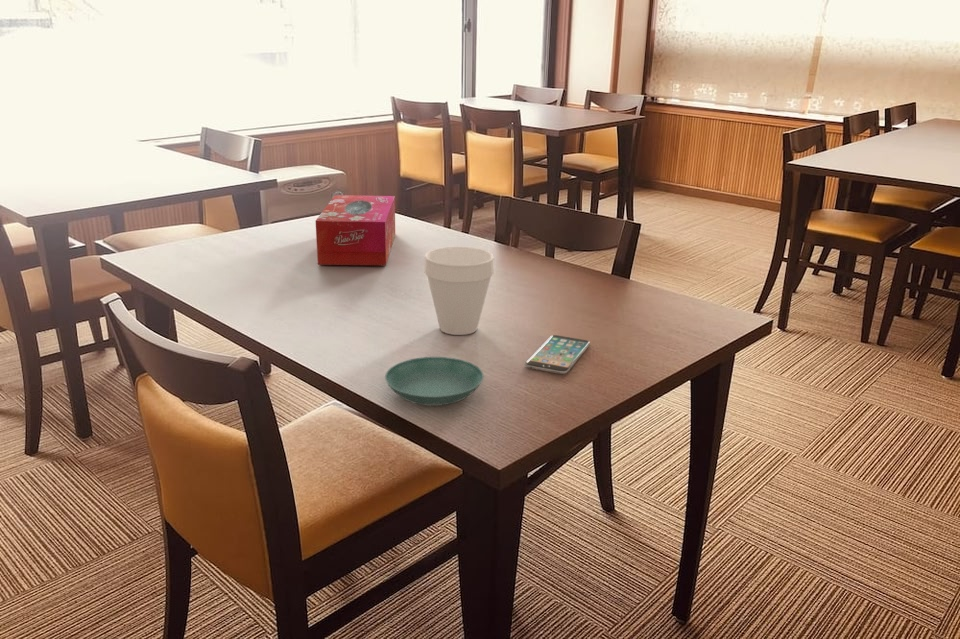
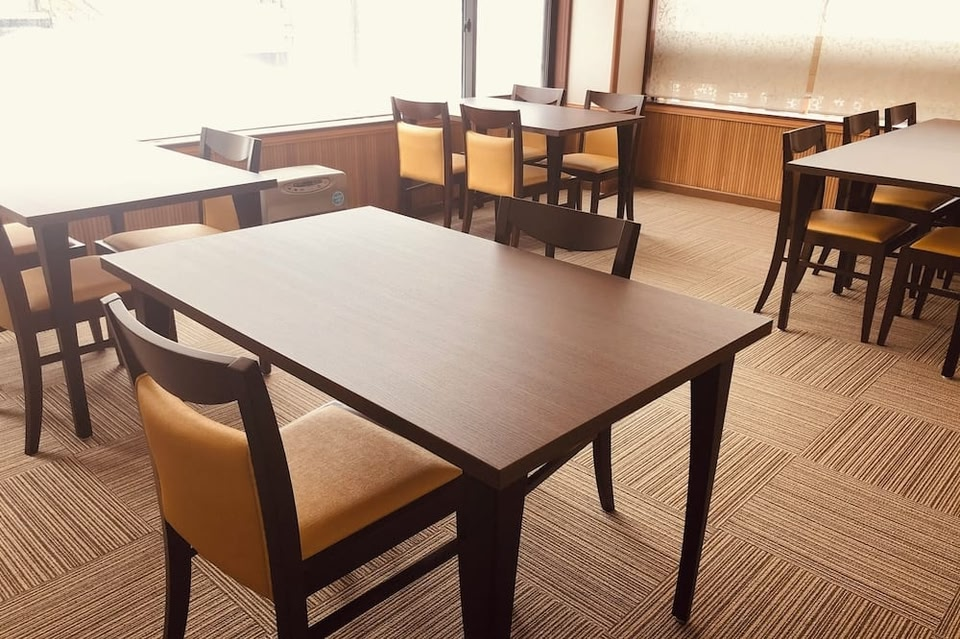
- smartphone [524,334,591,375]
- saucer [384,356,485,407]
- cup [424,246,495,336]
- tissue box [315,194,396,267]
